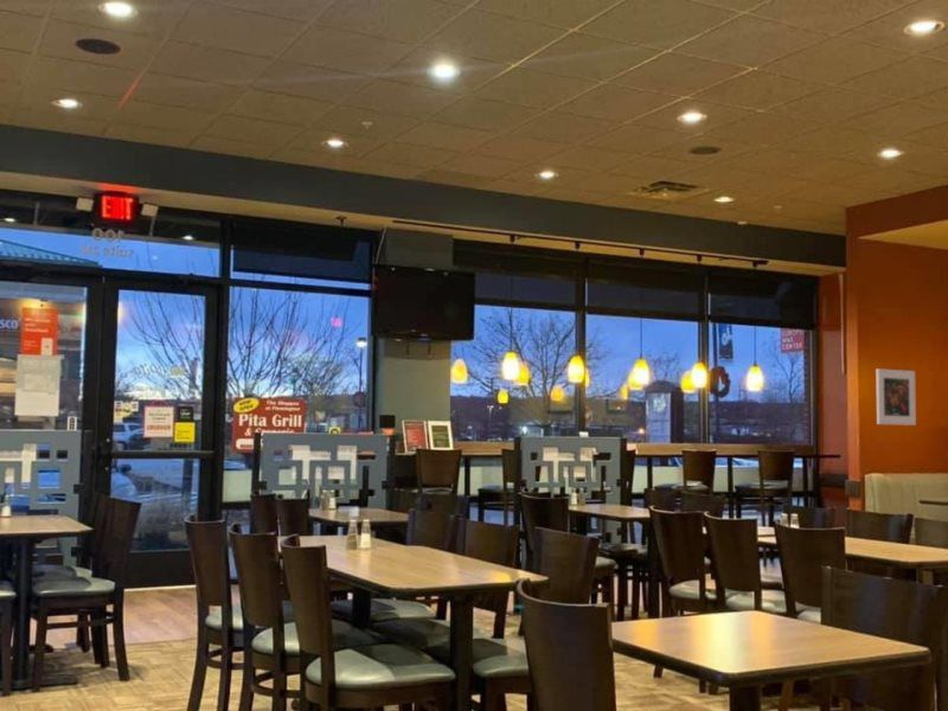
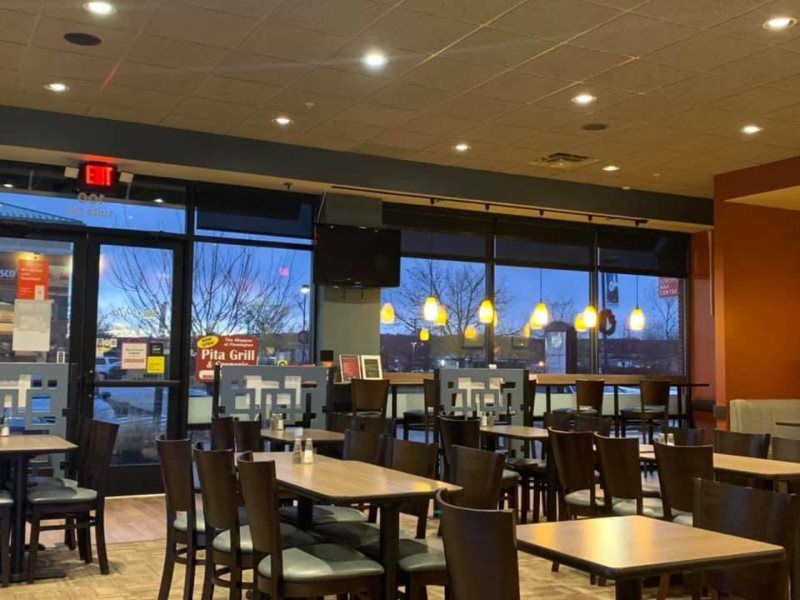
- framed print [875,367,917,427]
